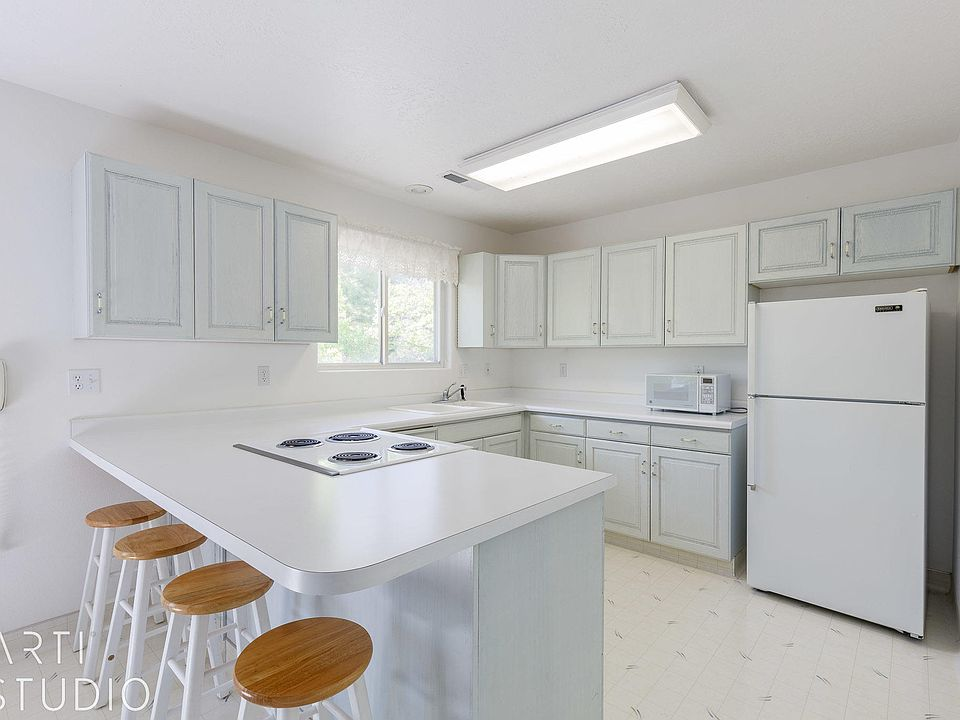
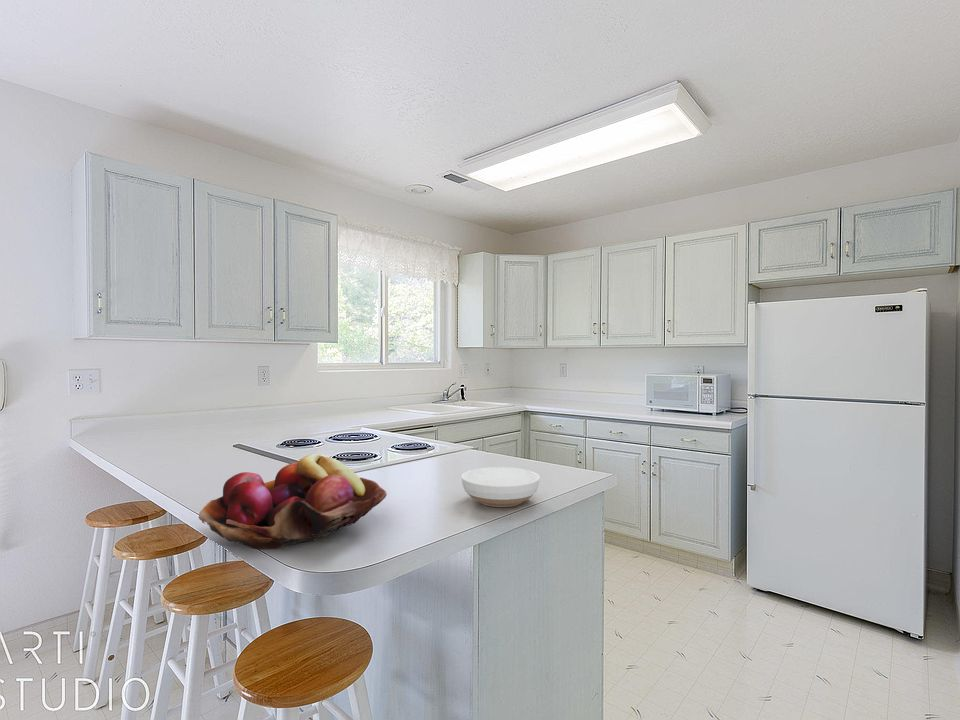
+ fruit basket [198,453,388,550]
+ bowl [461,466,541,508]
